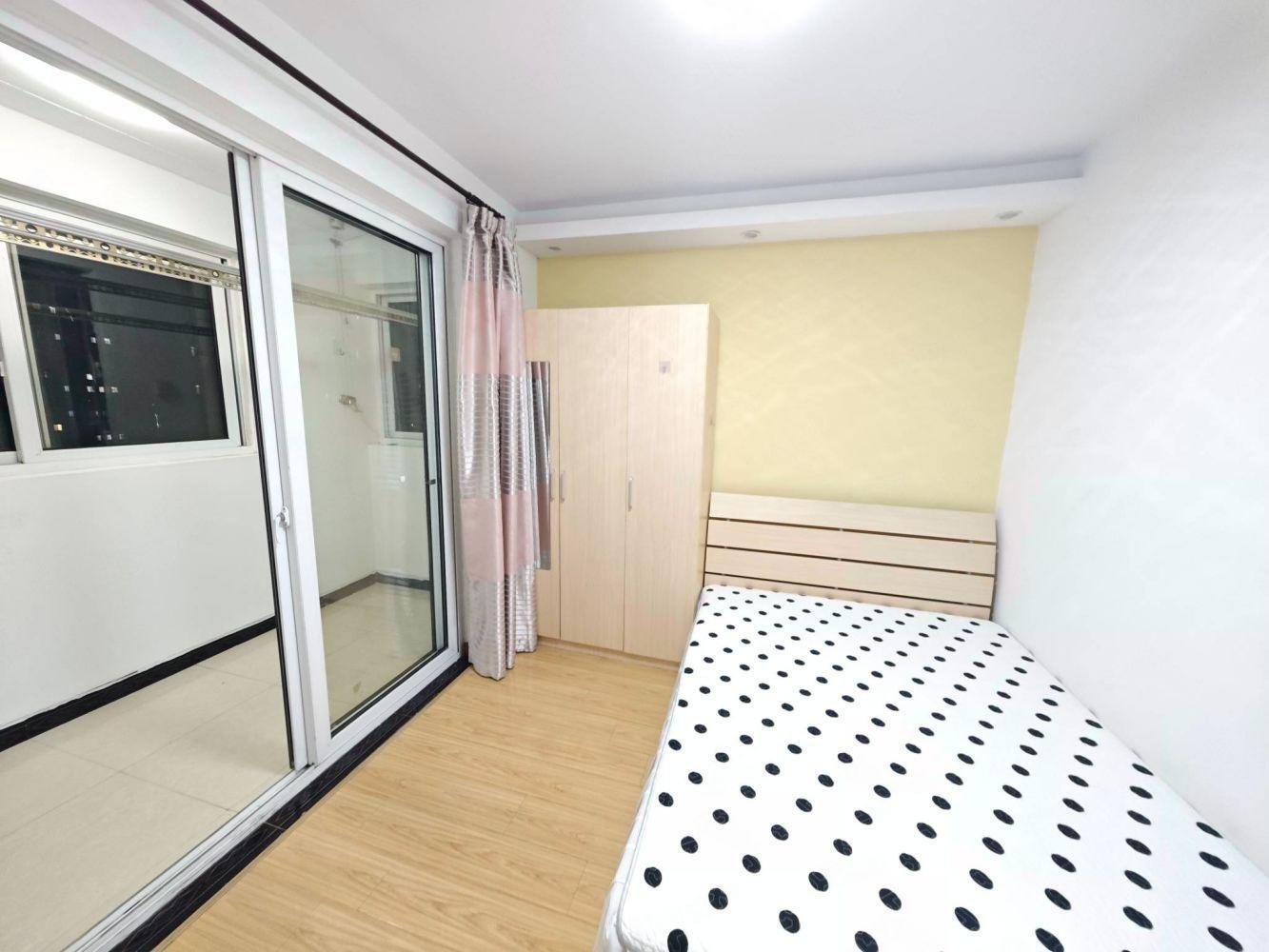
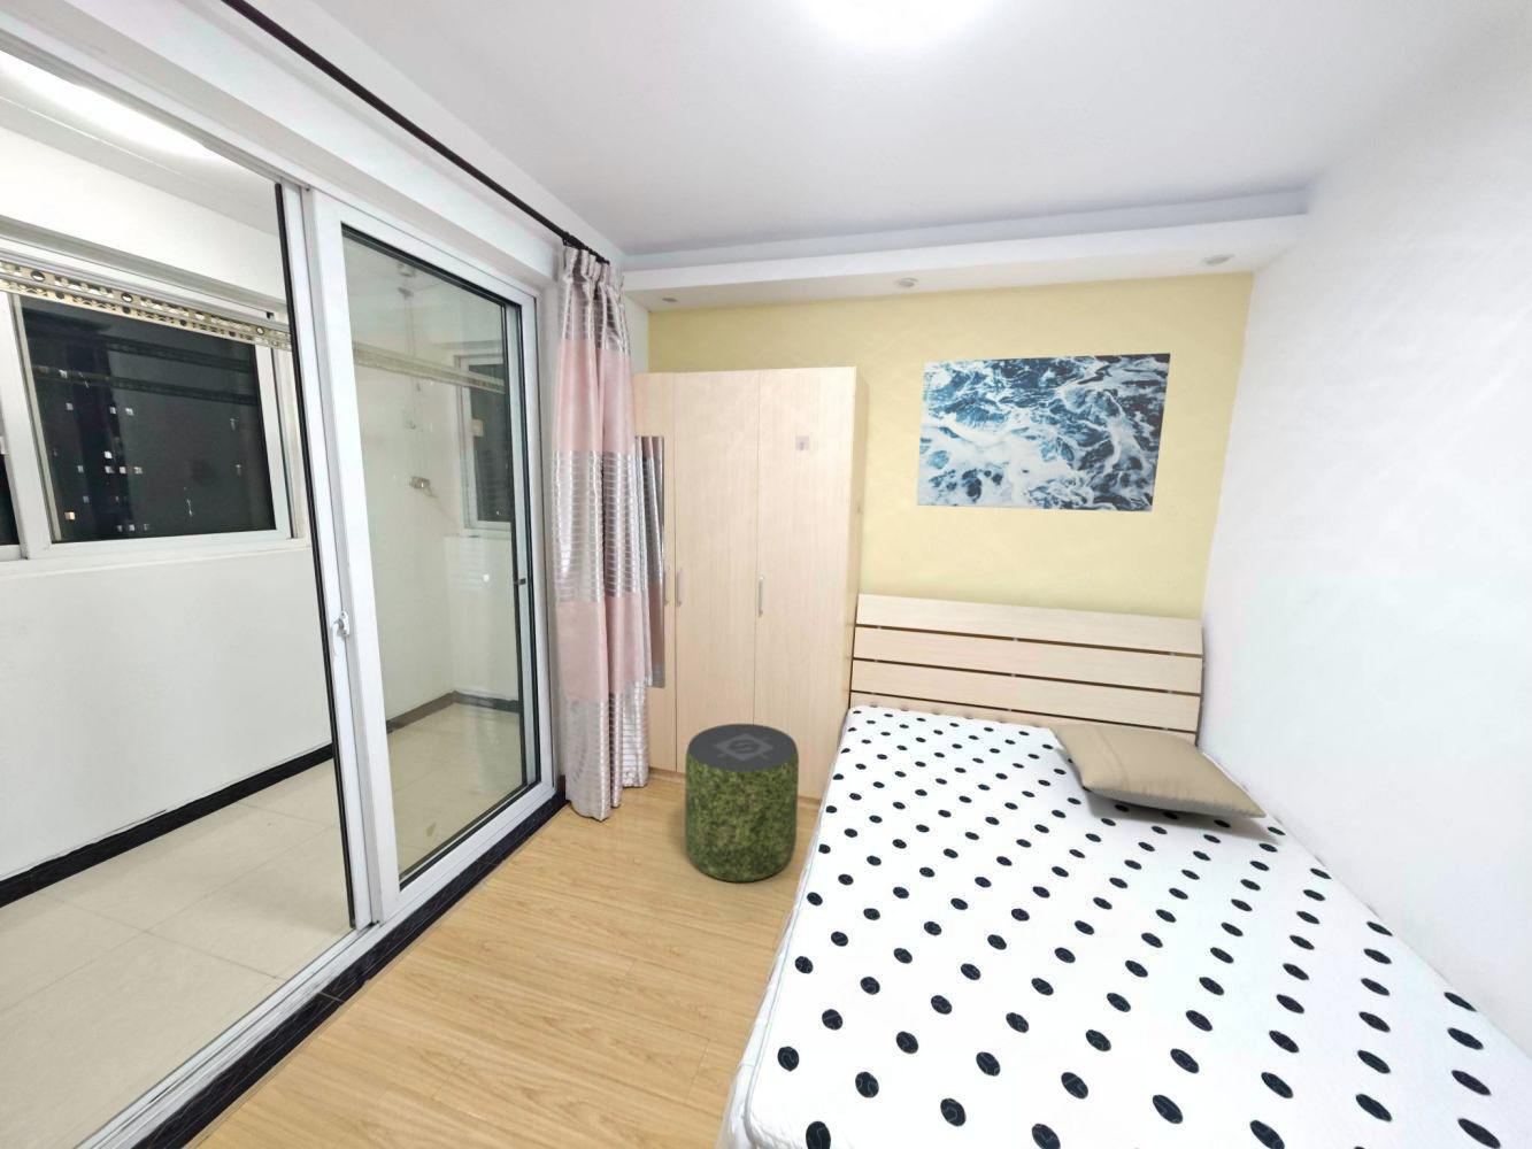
+ pillow [1048,722,1268,820]
+ pouf [683,723,800,882]
+ wall art [915,351,1171,513]
